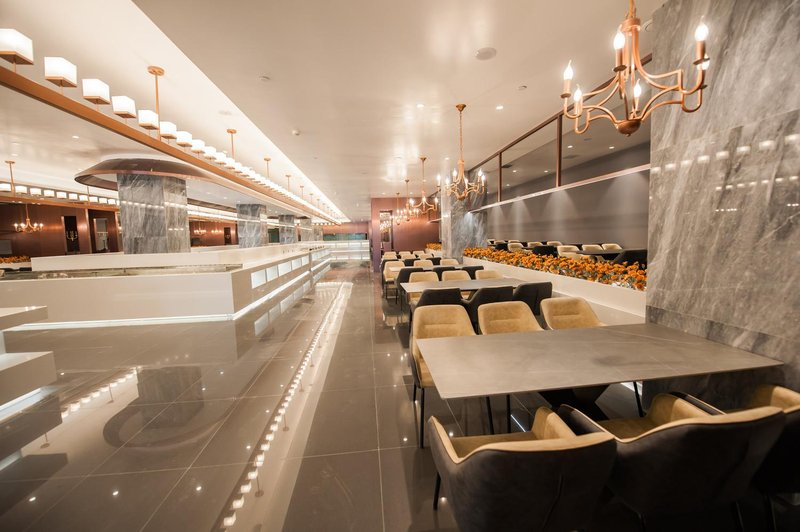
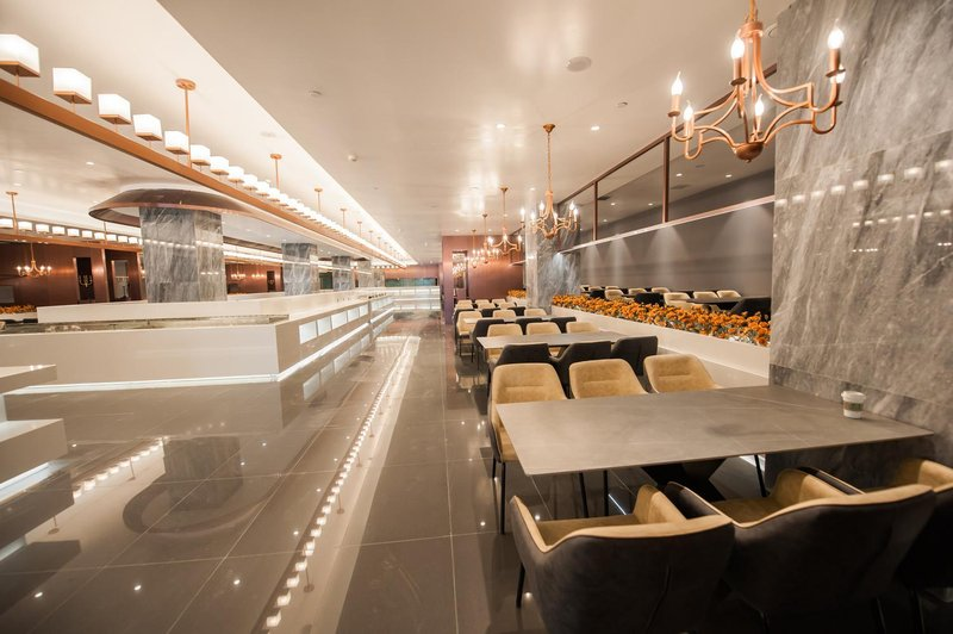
+ coffee cup [840,390,867,419]
